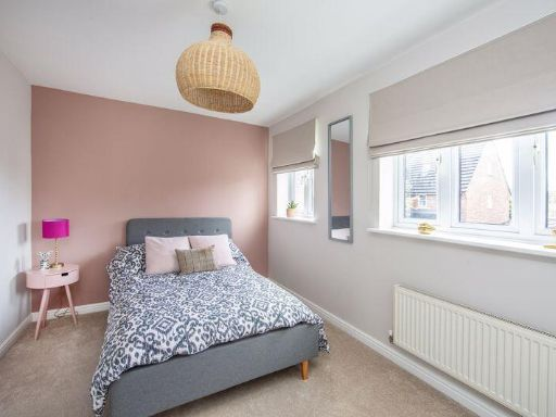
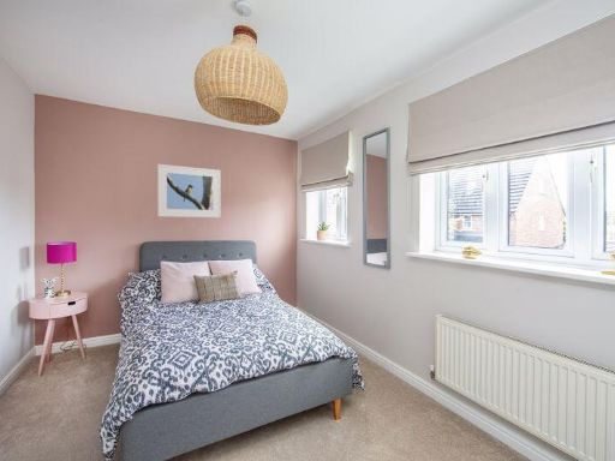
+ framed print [156,163,222,218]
